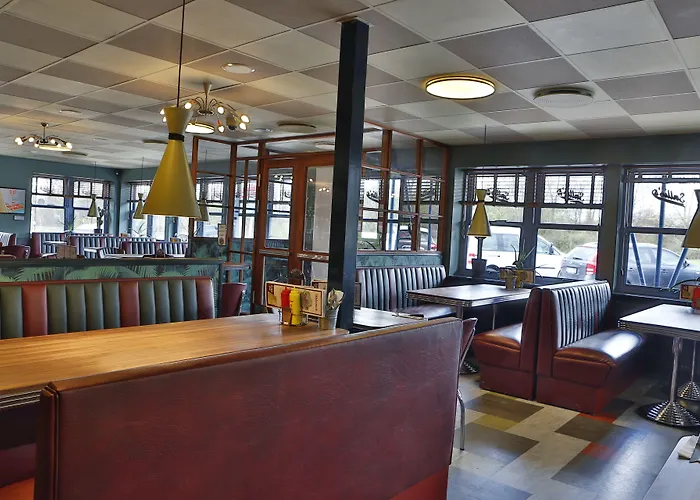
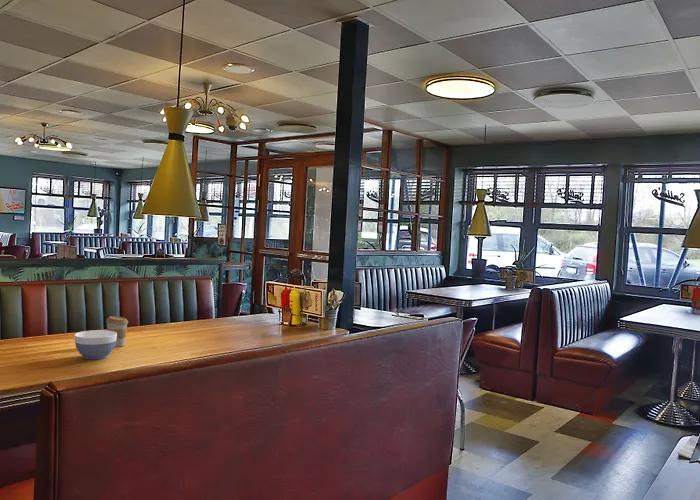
+ coffee cup [105,315,129,348]
+ bowl [74,329,117,360]
